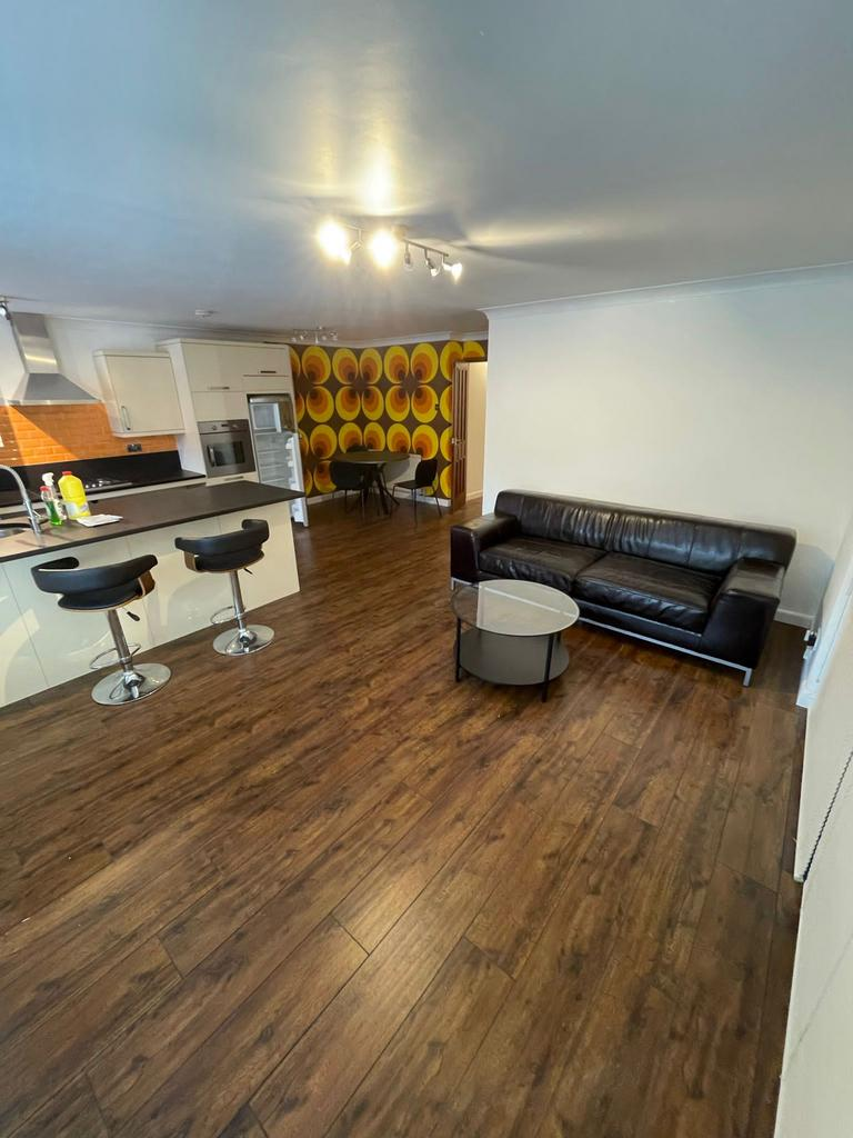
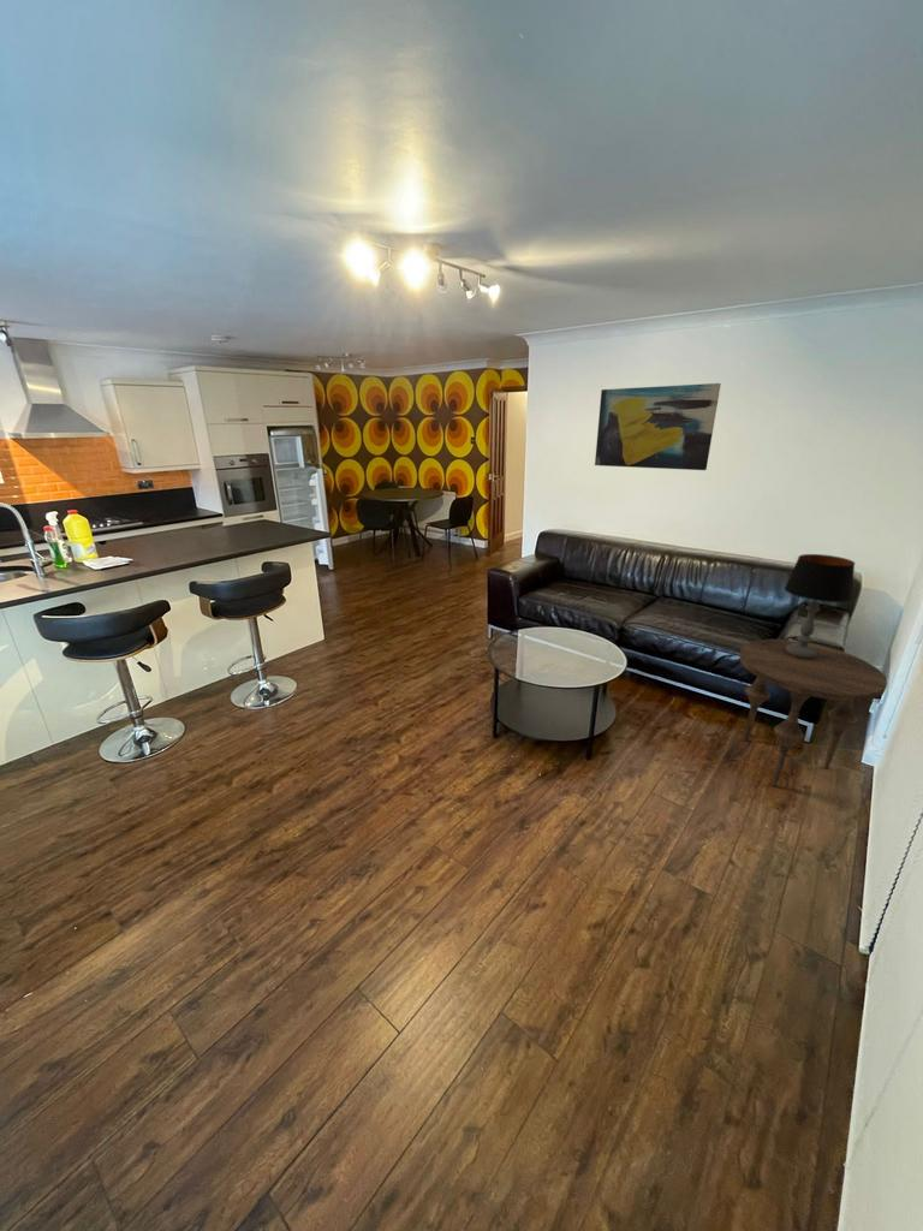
+ side table [738,638,888,787]
+ table lamp [784,553,856,659]
+ wall art [594,382,722,471]
